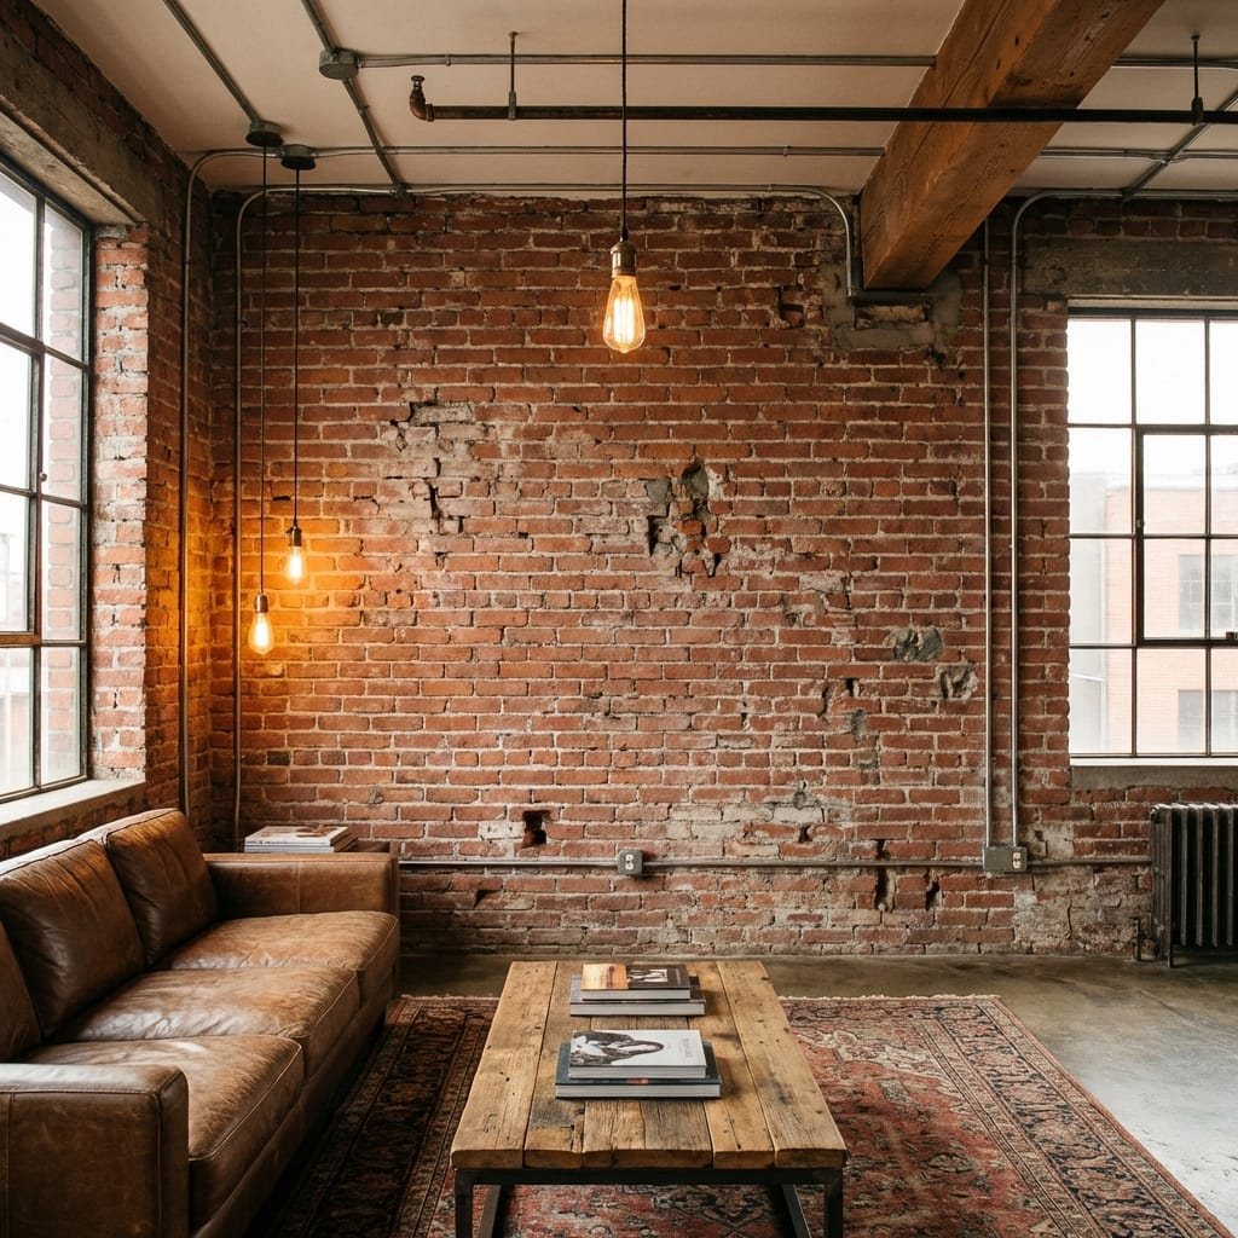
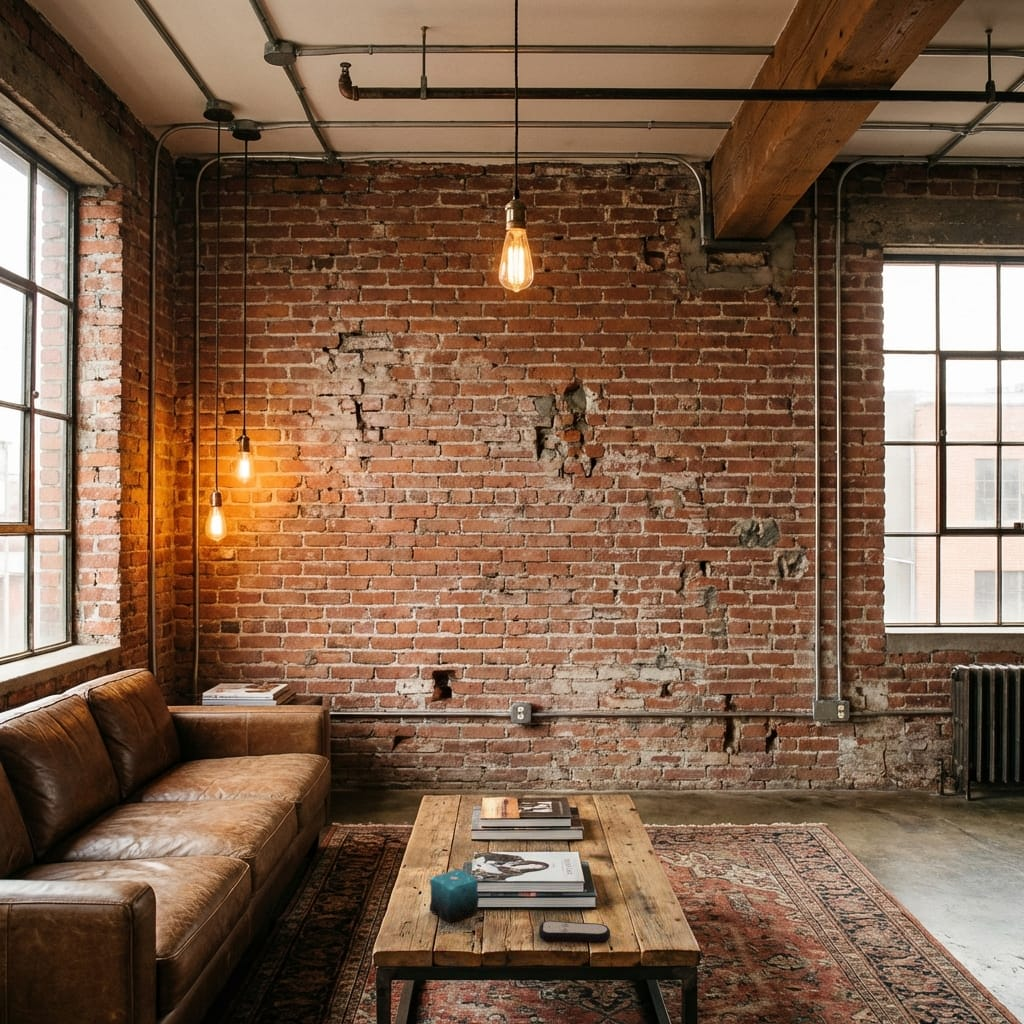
+ remote control [538,920,611,943]
+ candle [429,869,480,924]
